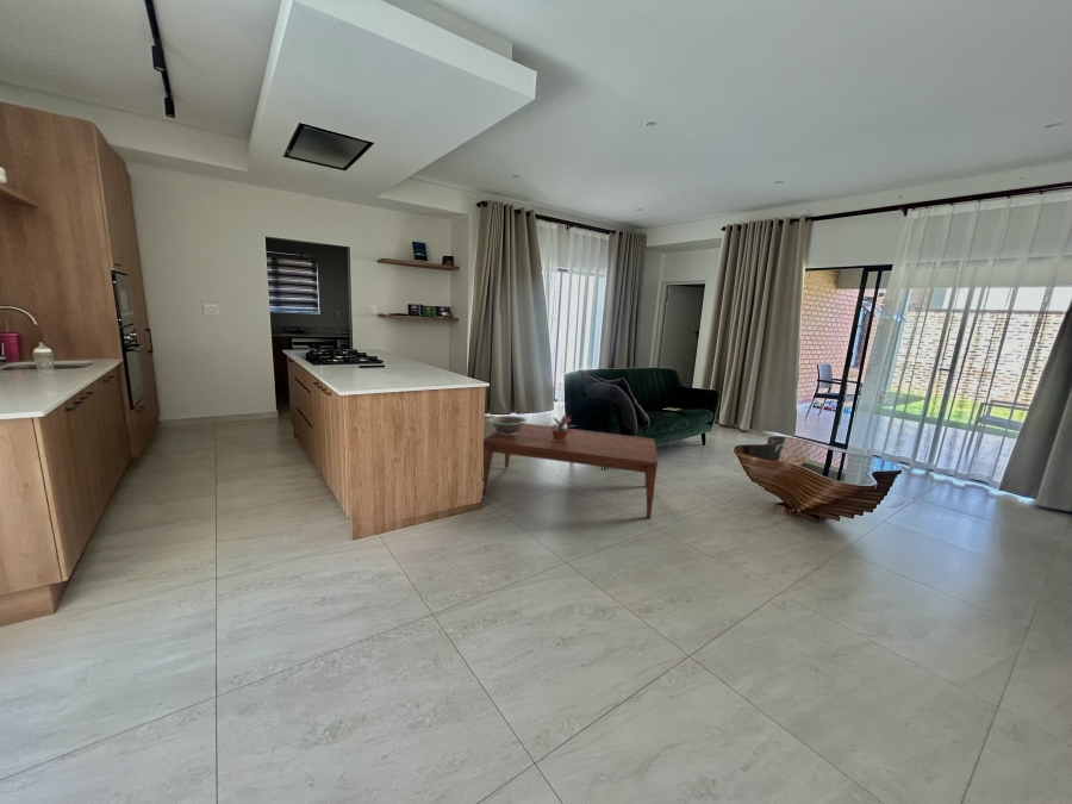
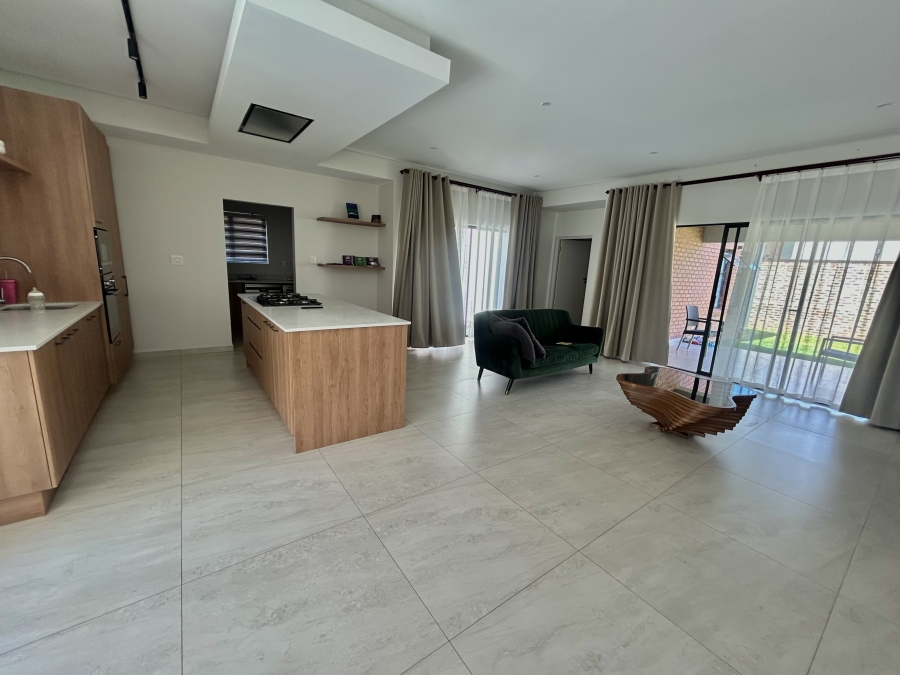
- potted plant [547,412,576,441]
- coffee table [481,423,659,521]
- decorative bowl [488,415,528,436]
